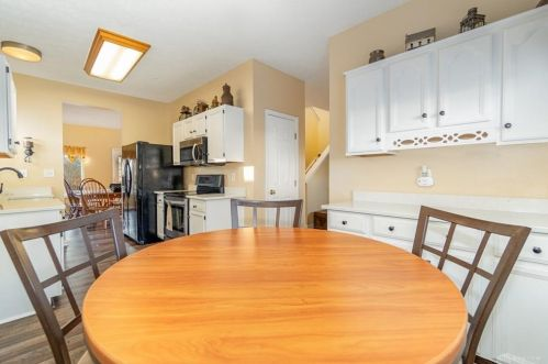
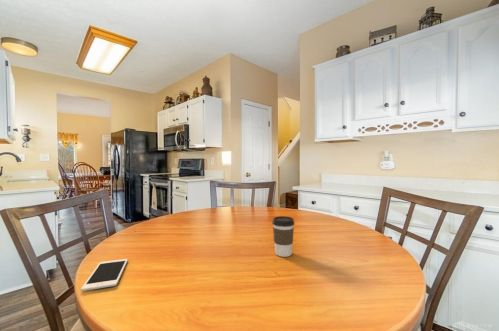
+ cell phone [80,258,129,292]
+ coffee cup [271,215,295,258]
